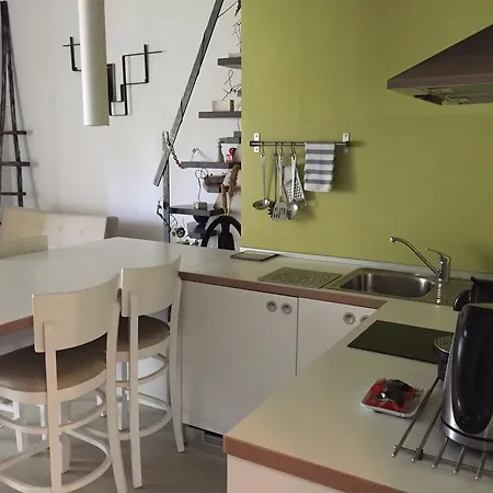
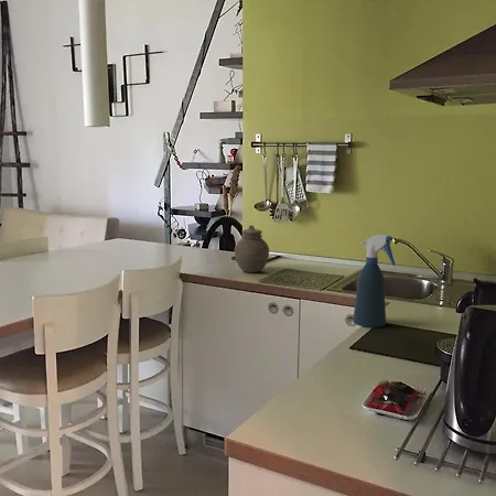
+ jar [234,224,270,273]
+ spray bottle [352,234,397,328]
